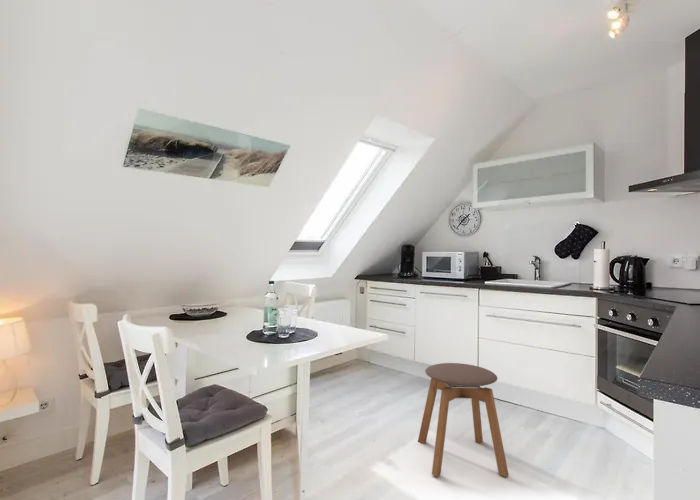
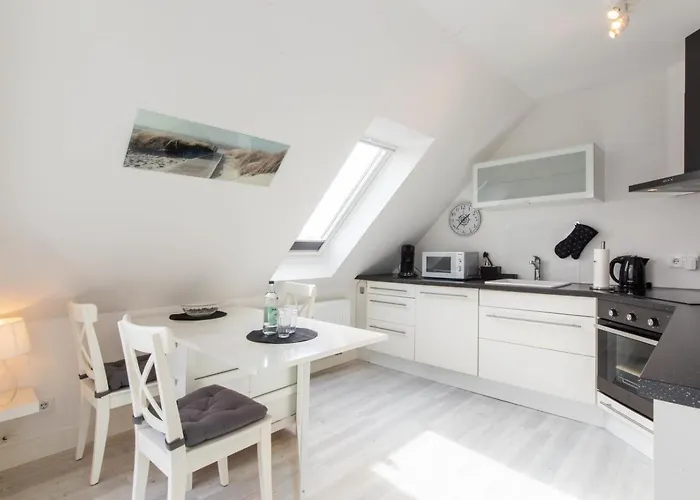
- stool [417,362,510,478]
